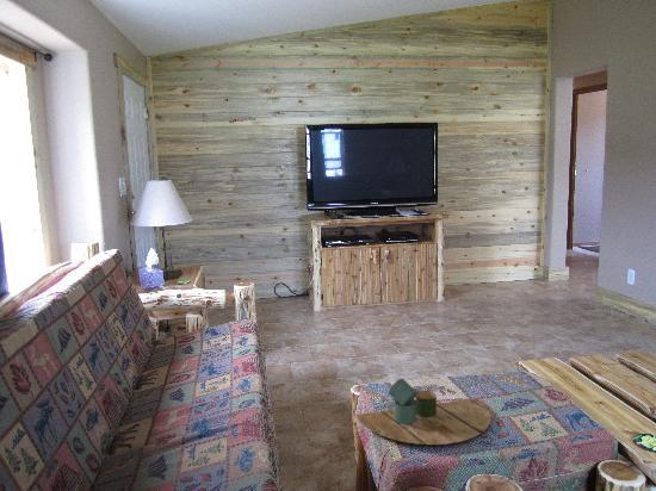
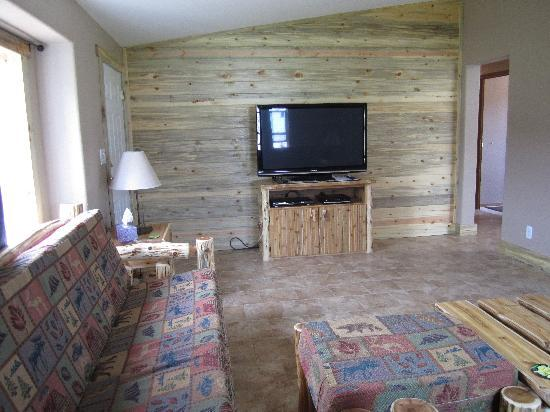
- decorative tray [355,378,493,446]
